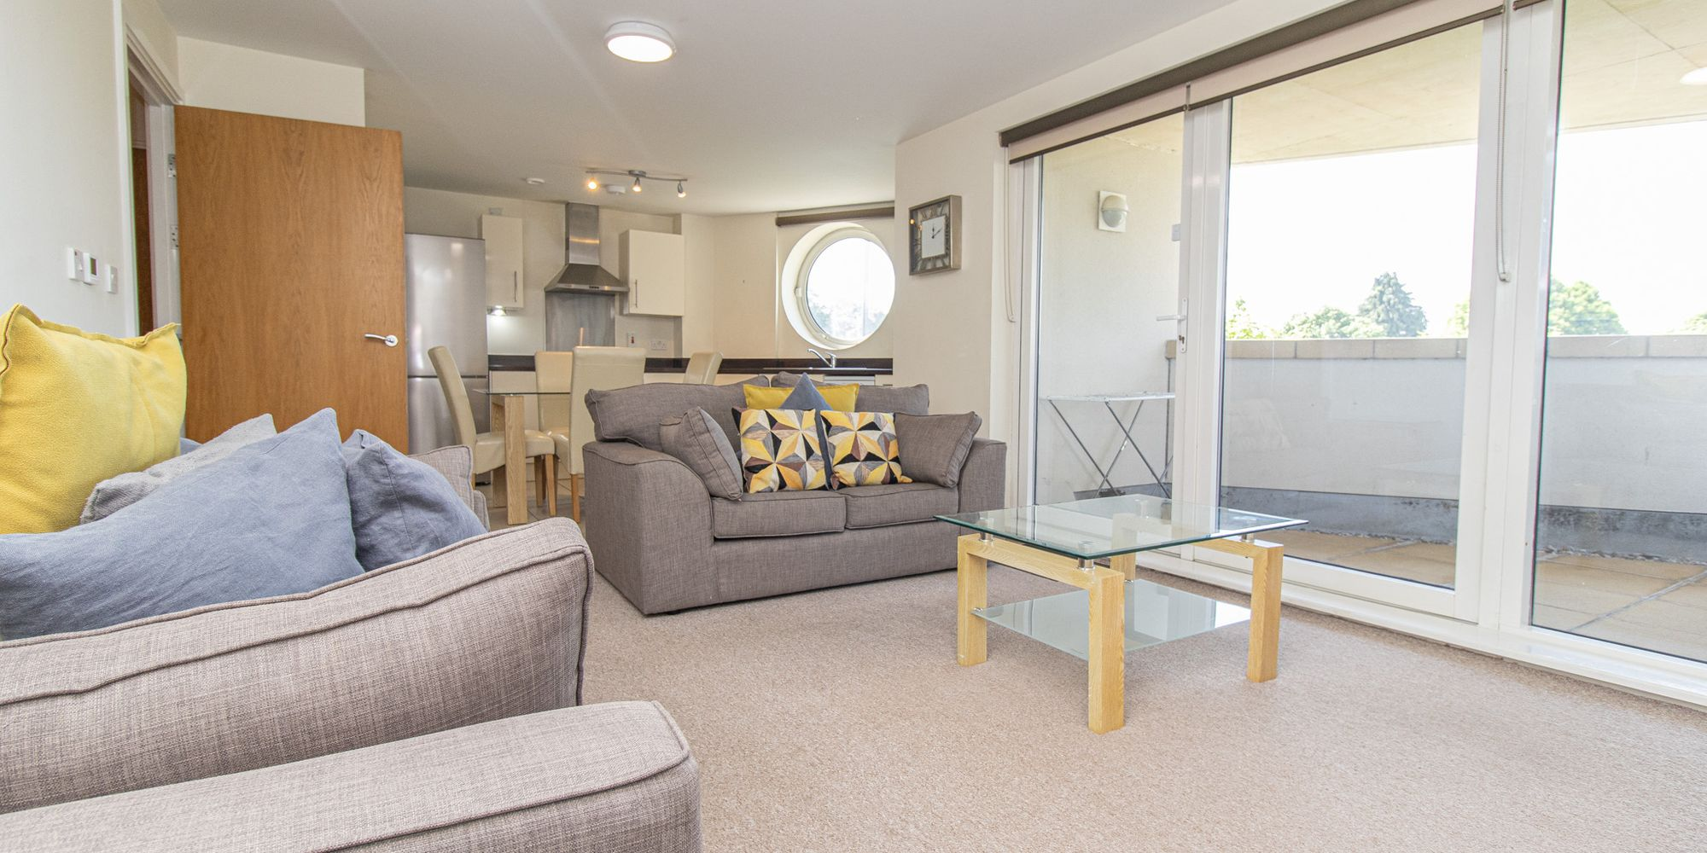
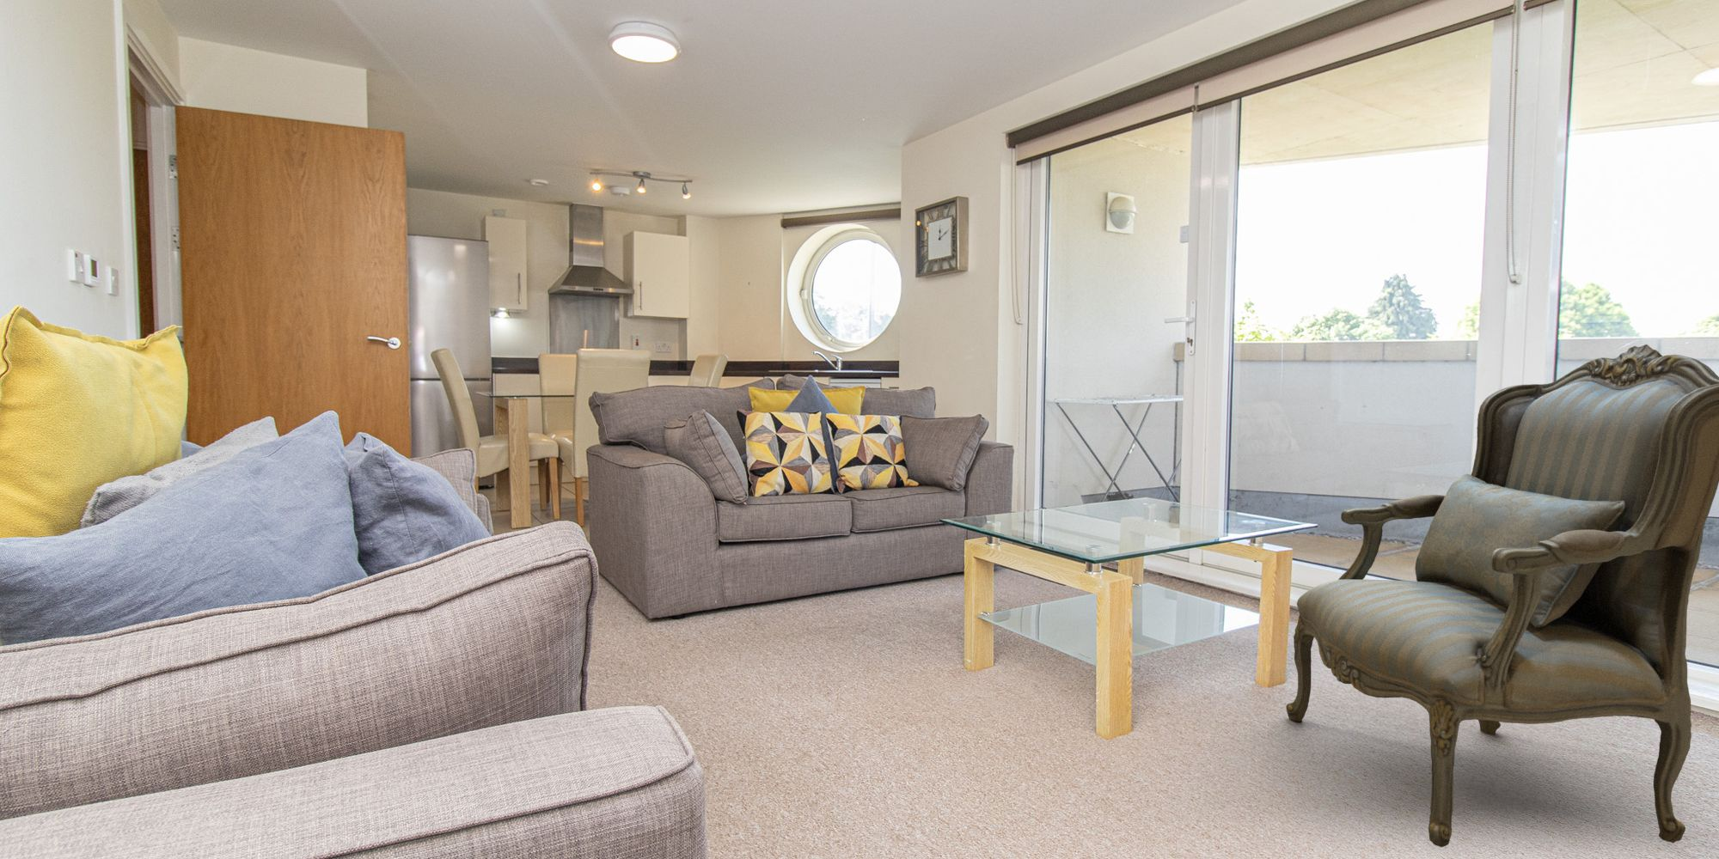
+ armchair [1285,344,1719,848]
